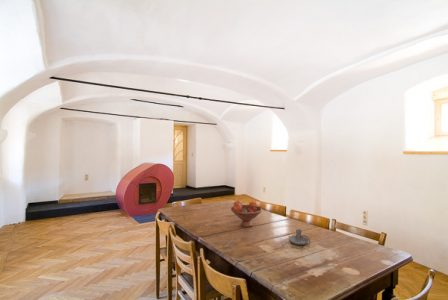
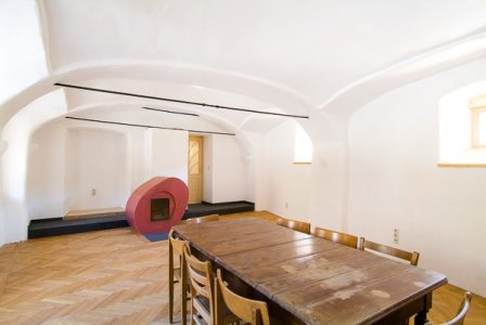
- candle holder [288,228,311,246]
- fruit bowl [230,200,263,228]
